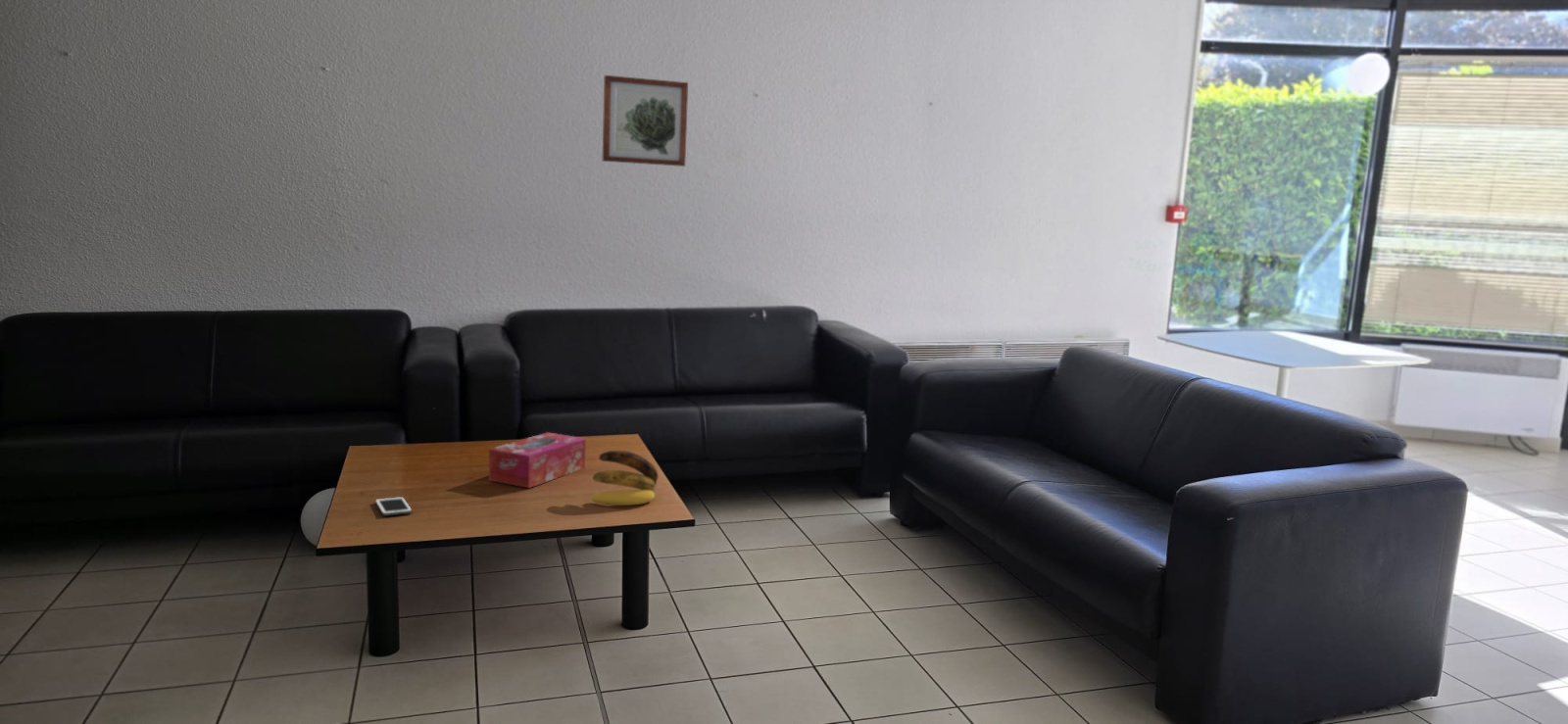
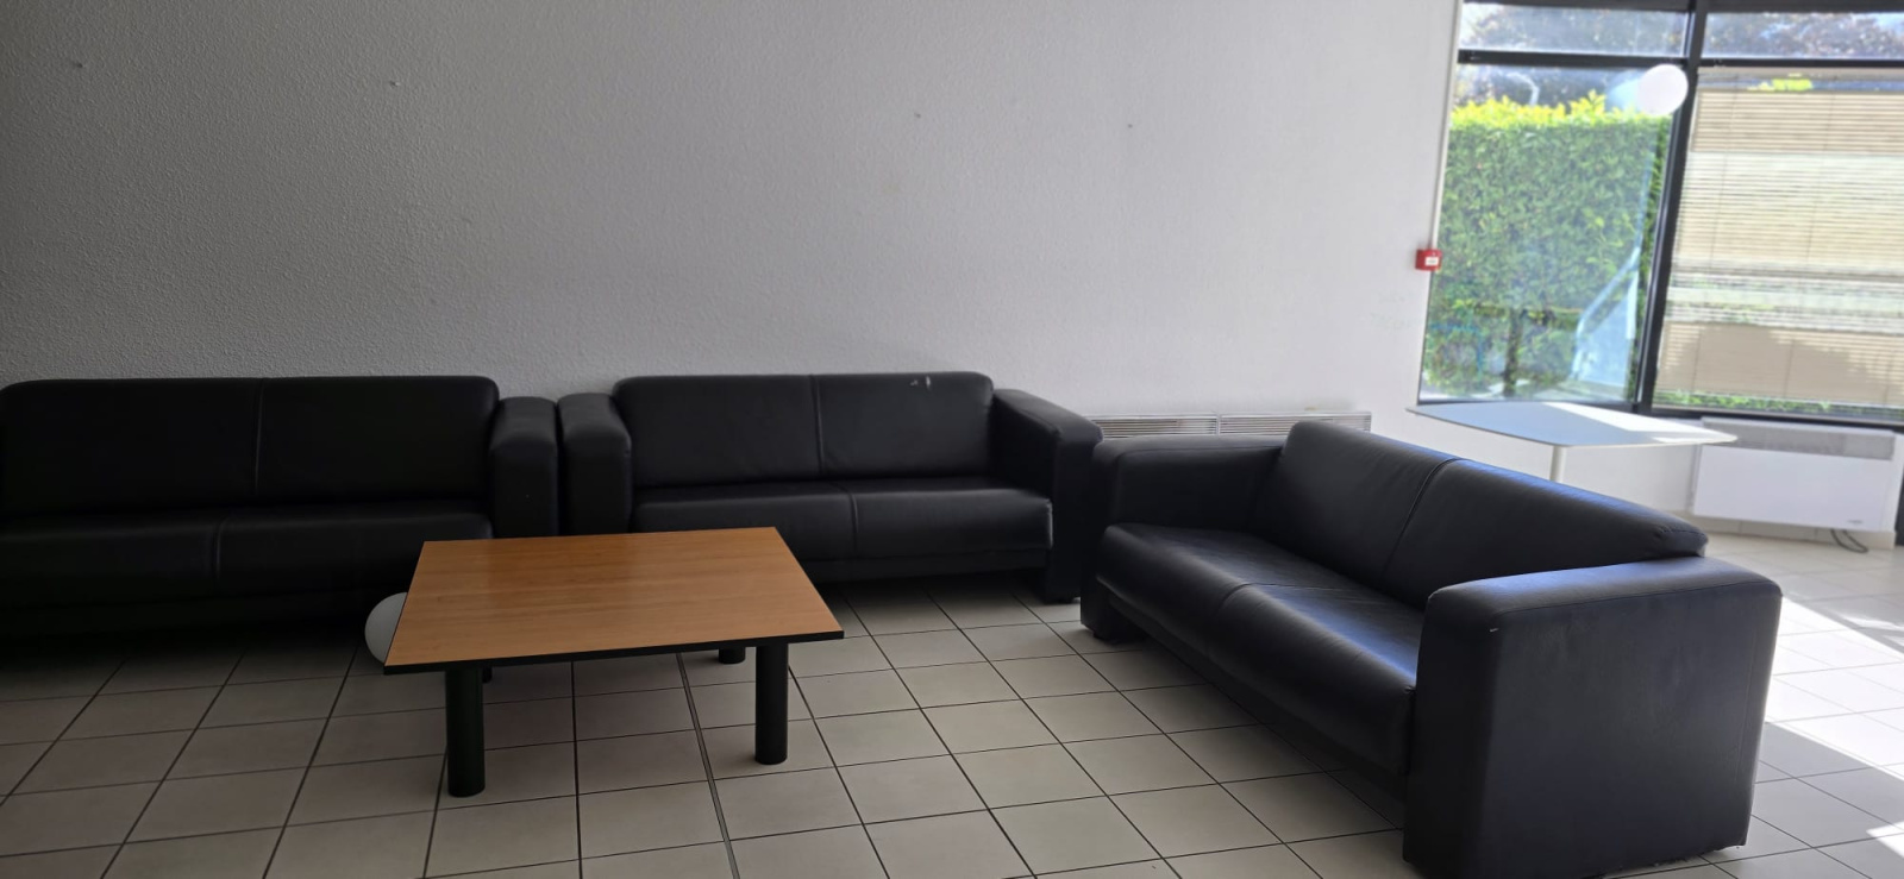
- cell phone [374,496,413,517]
- banana [590,450,660,507]
- wall art [601,74,689,168]
- tissue box [488,431,587,489]
